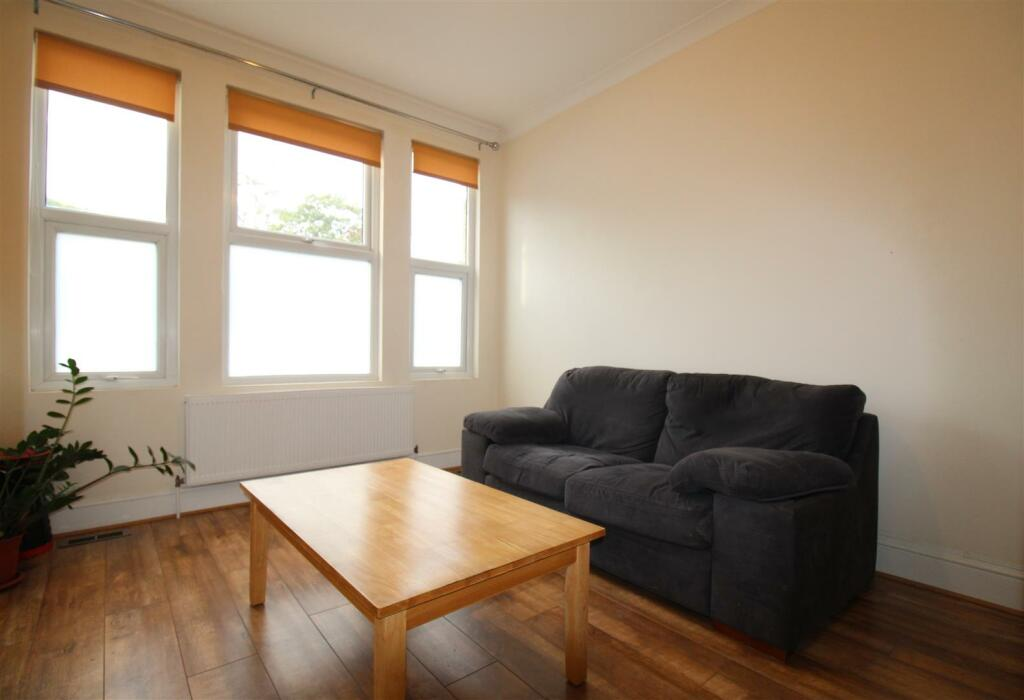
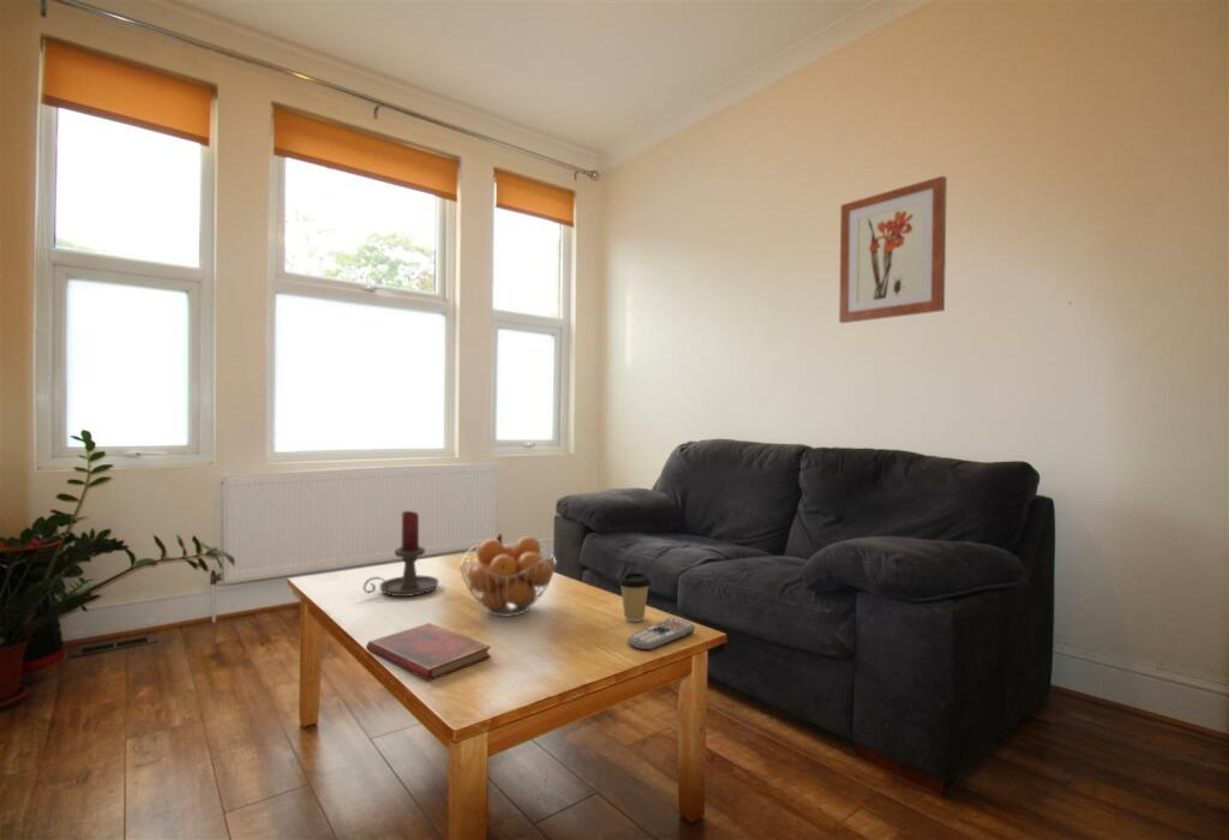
+ remote control [627,617,696,652]
+ fruit basket [458,535,558,618]
+ coffee cup [617,571,652,623]
+ diary [365,622,492,683]
+ candle holder [362,510,440,598]
+ wall art [838,175,948,324]
